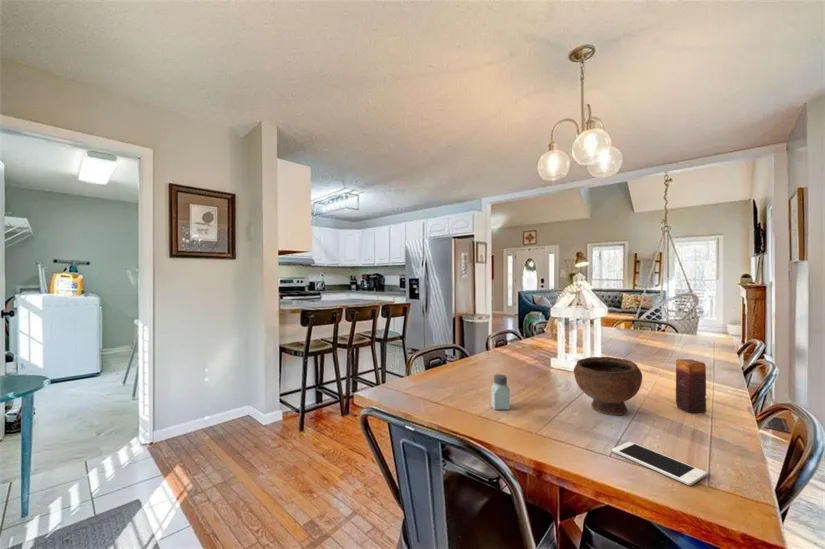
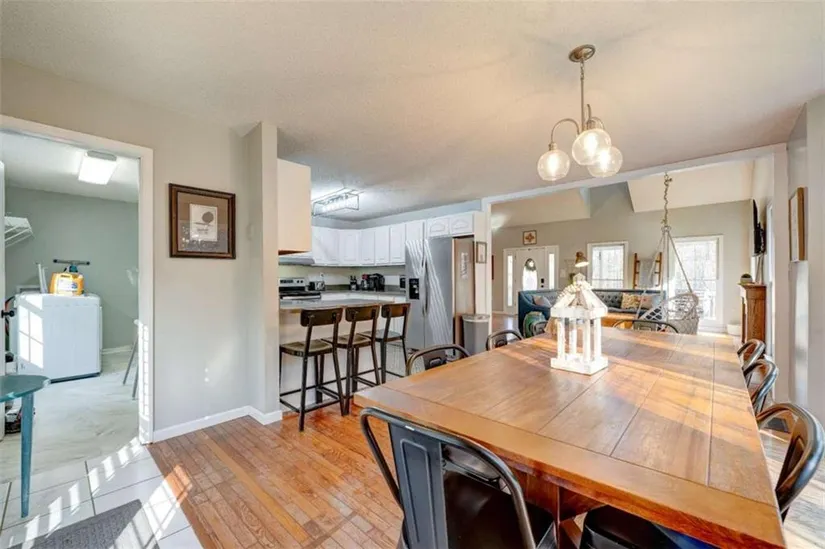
- cell phone [611,441,708,486]
- saltshaker [491,374,511,411]
- bowl [573,356,643,416]
- candle [675,358,707,414]
